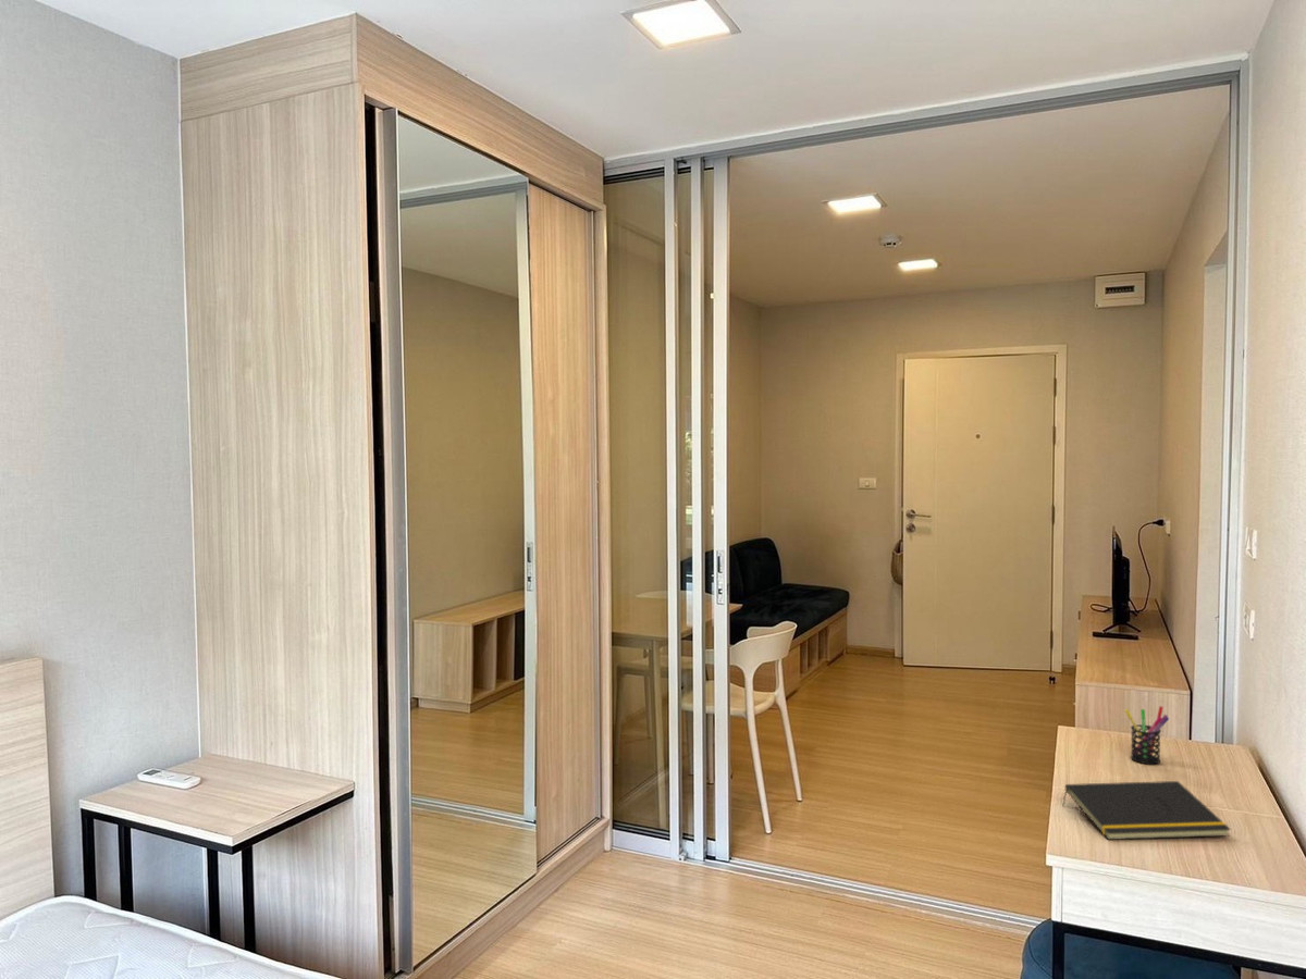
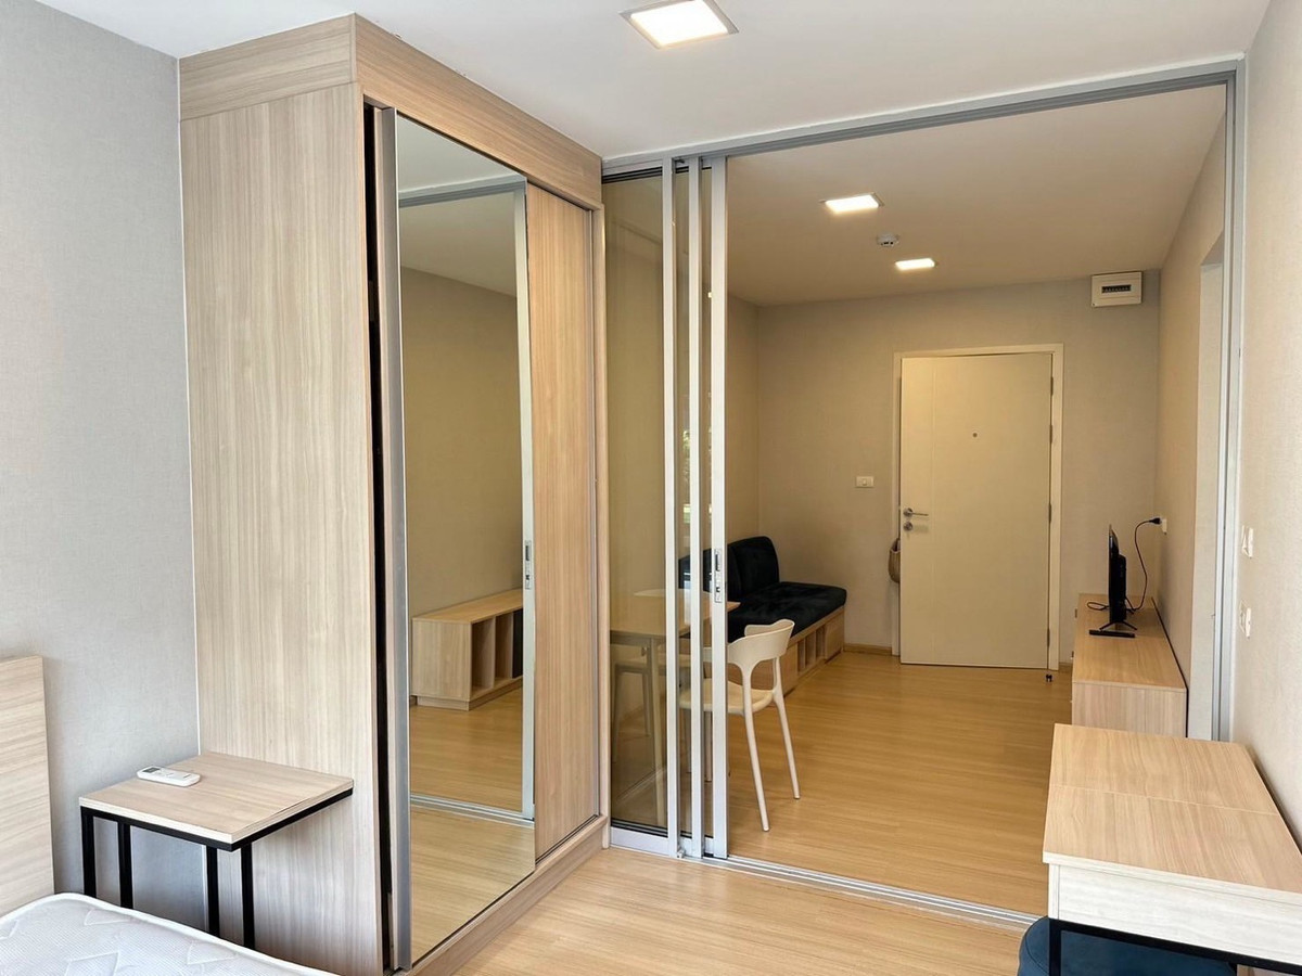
- pen holder [1124,705,1170,765]
- notepad [1061,780,1232,841]
